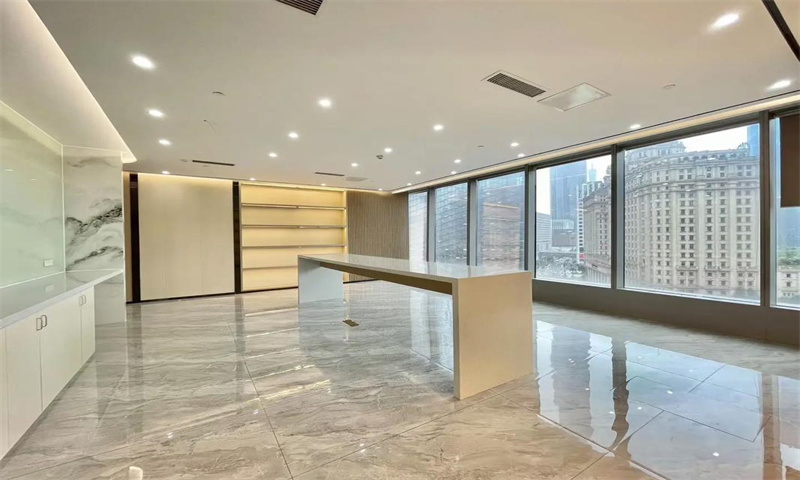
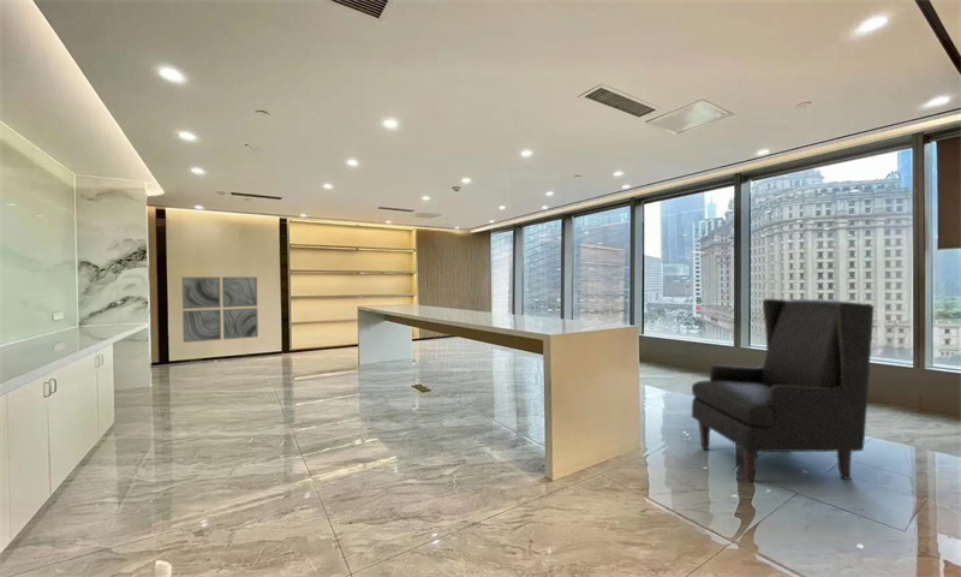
+ wall art [181,276,259,344]
+ chair [691,297,876,482]
